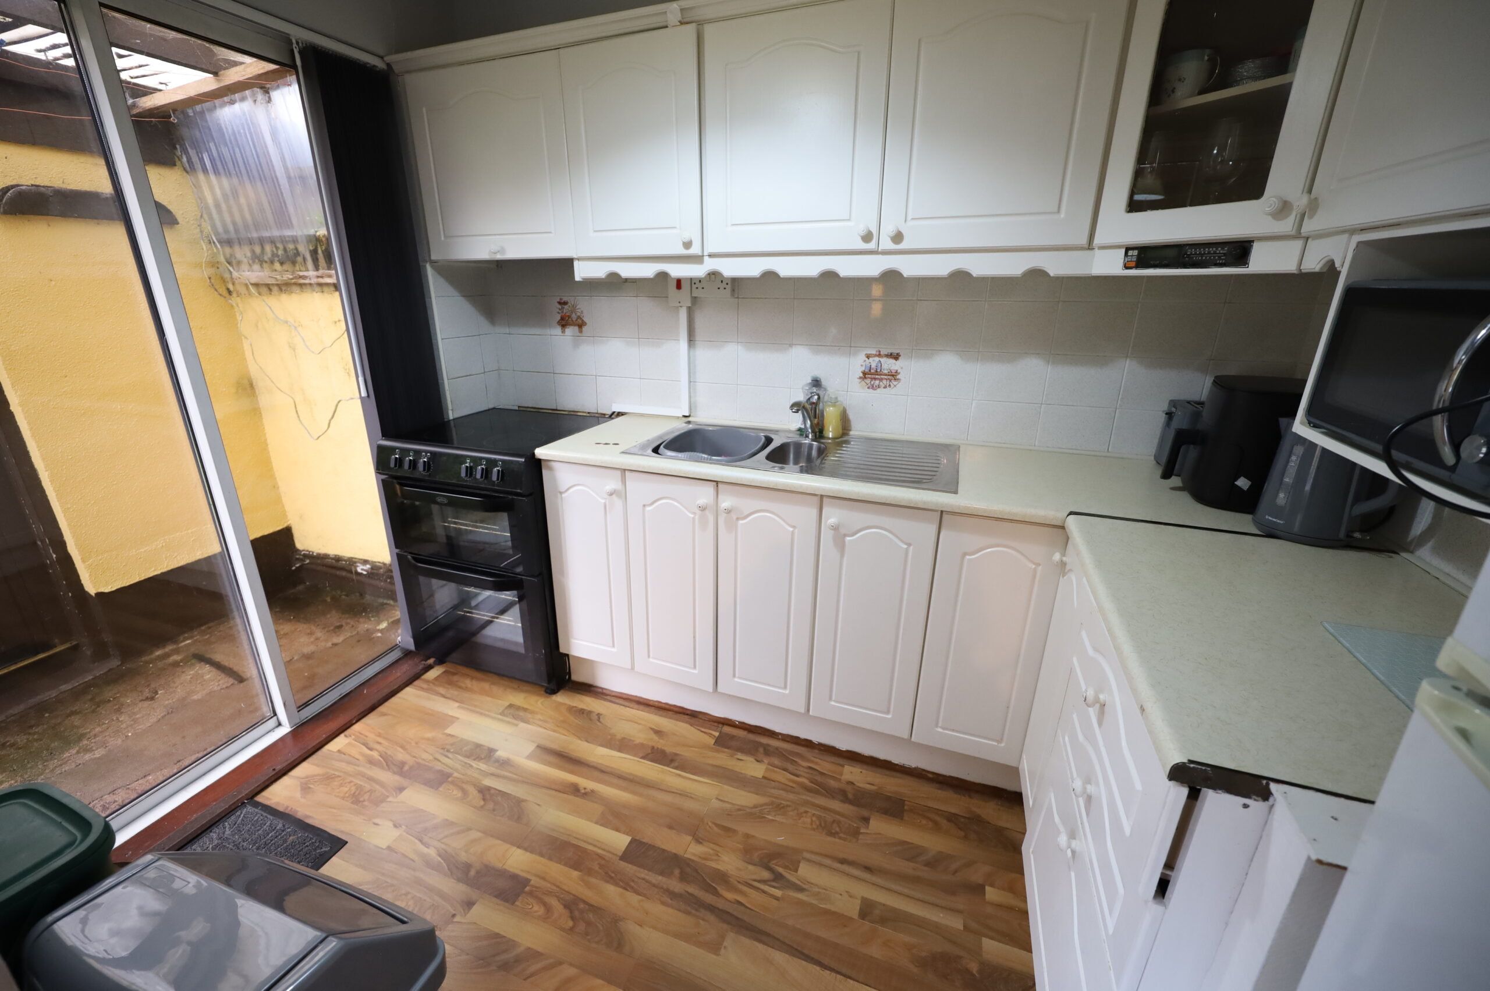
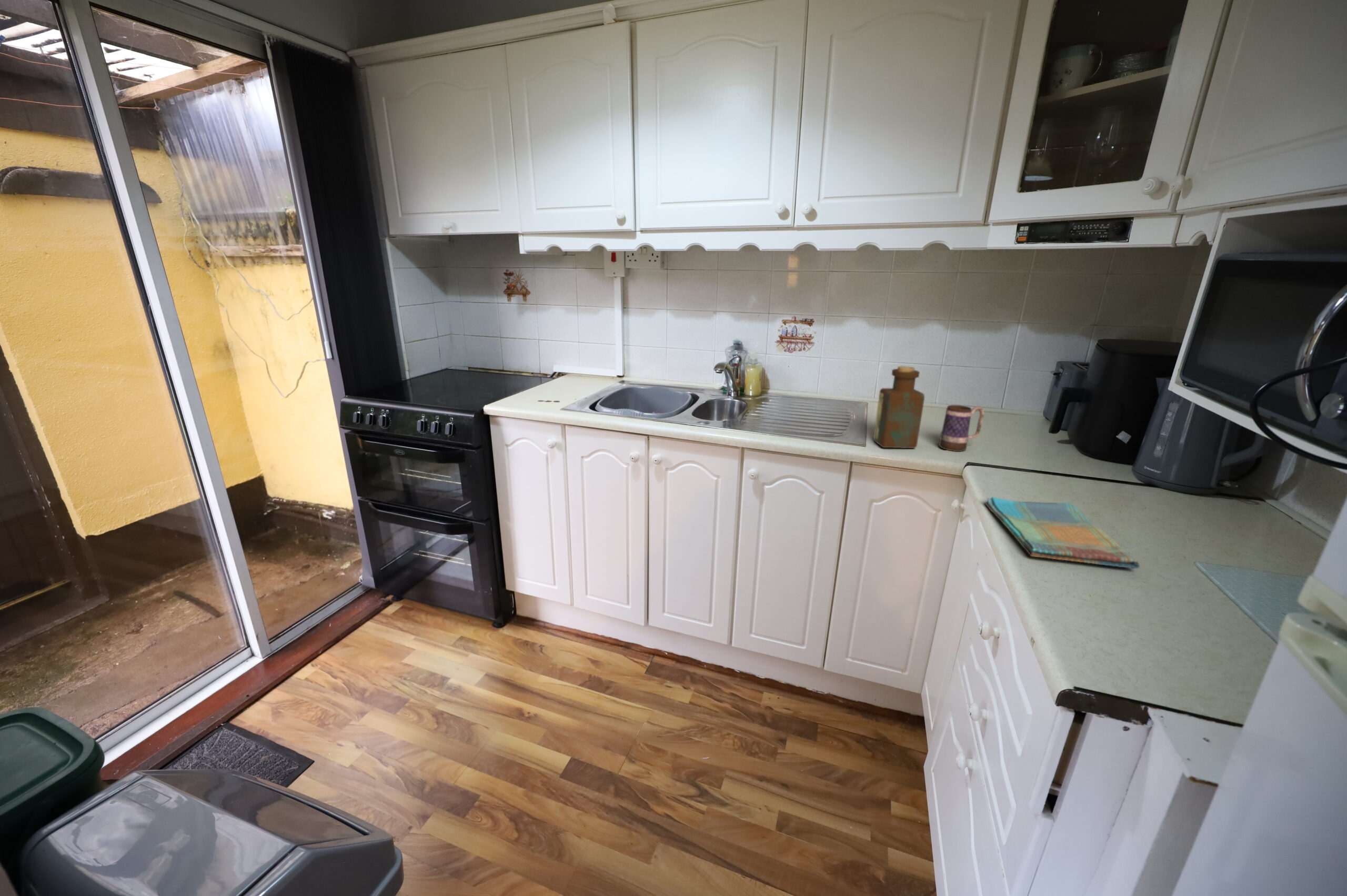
+ mug [938,405,985,452]
+ bottle [873,366,925,449]
+ dish towel [984,496,1140,569]
